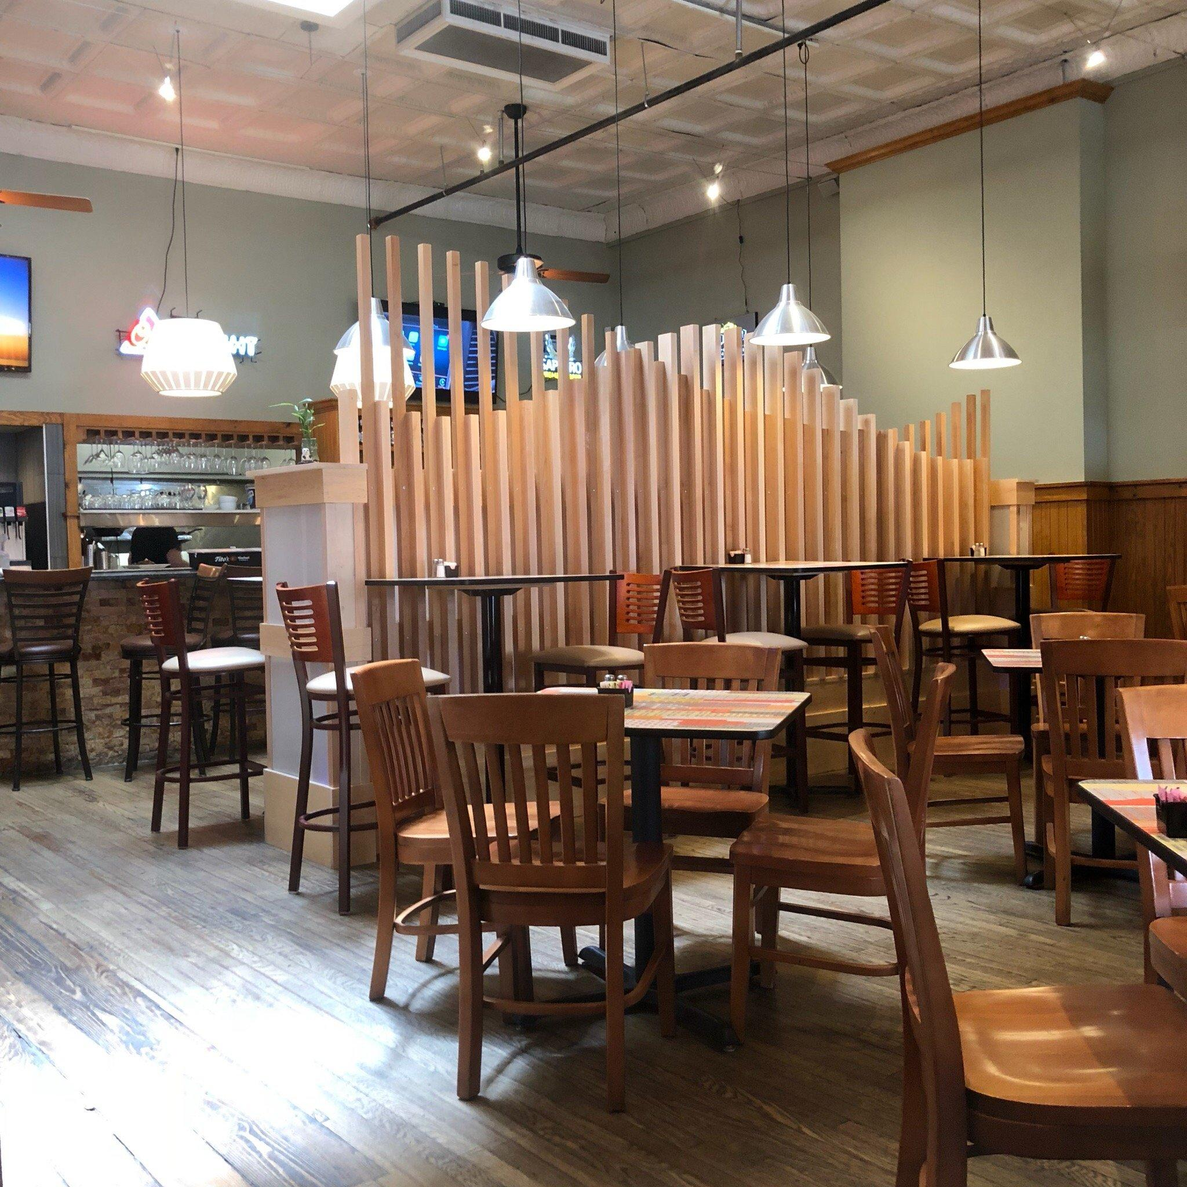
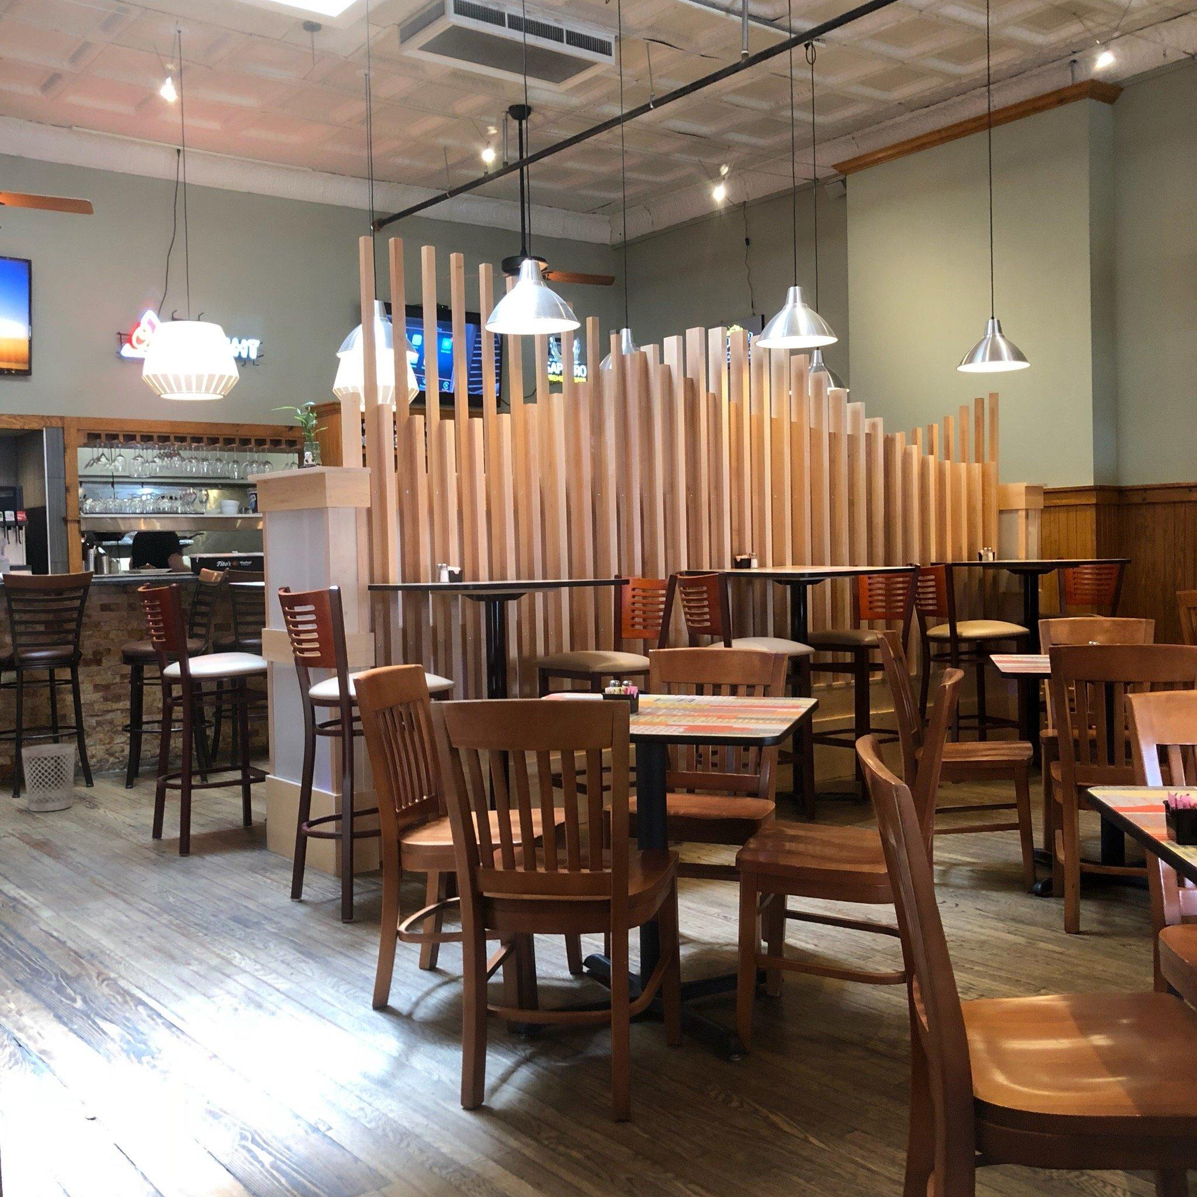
+ wastebasket [21,743,76,812]
